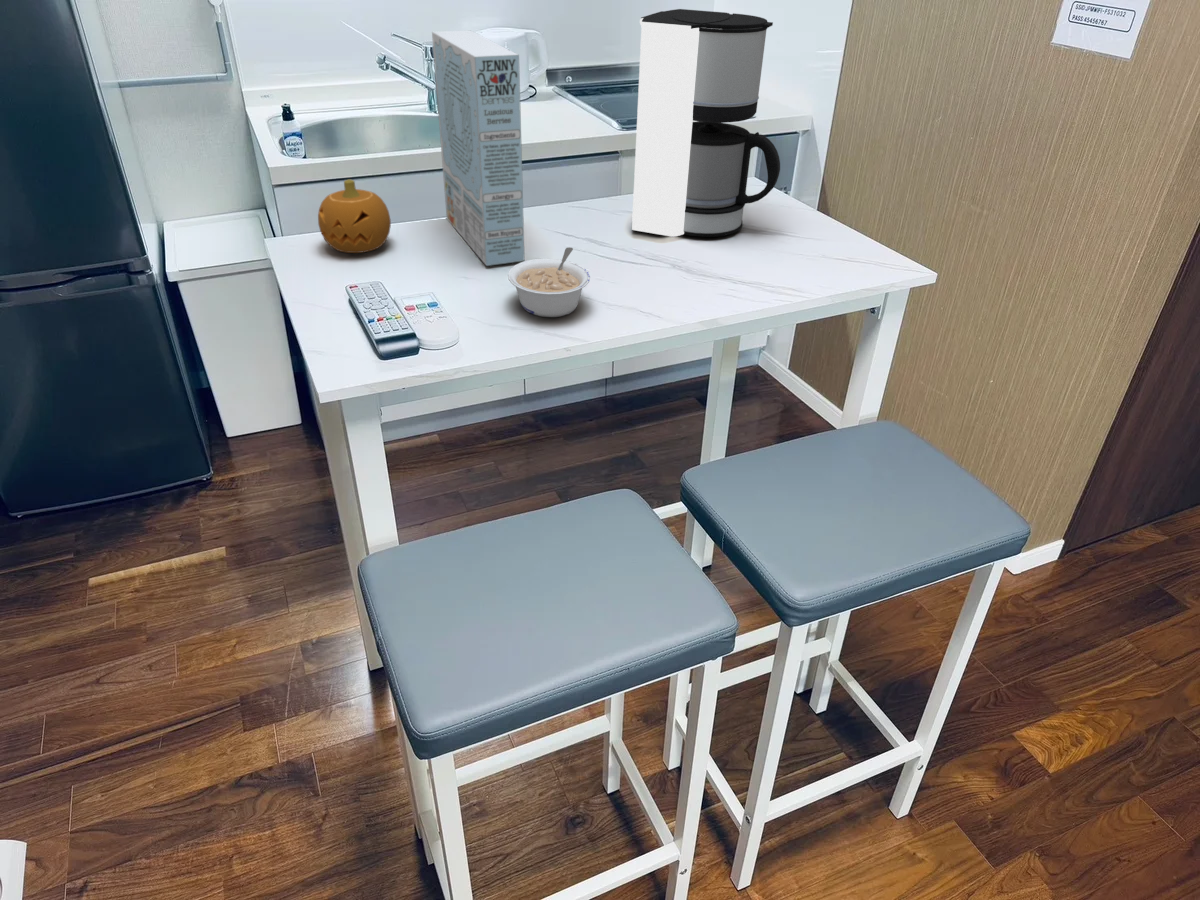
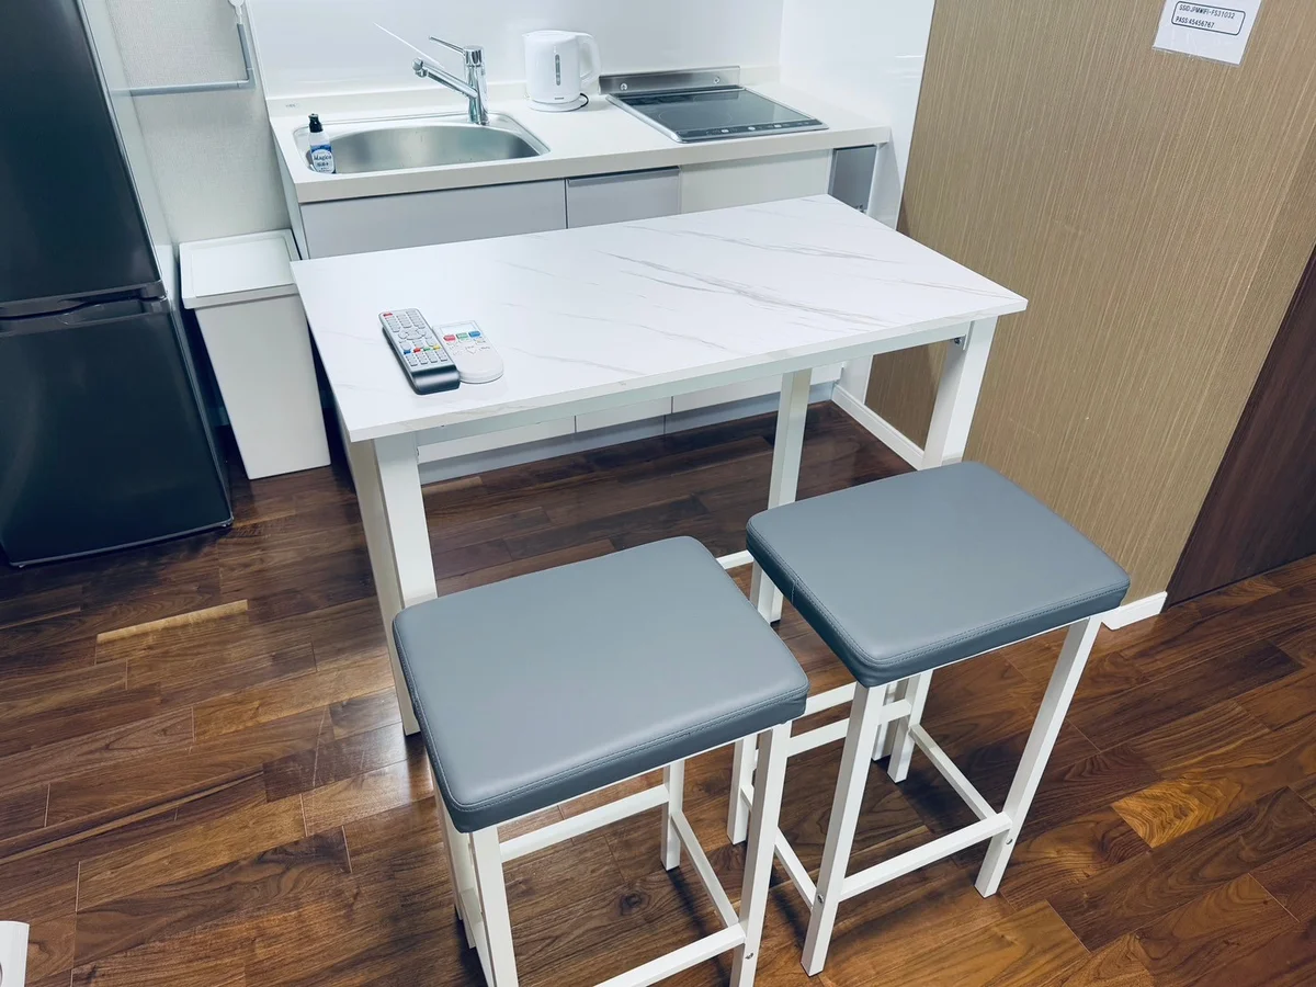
- legume [507,246,591,318]
- cereal box [431,30,526,267]
- coffee maker [631,8,781,238]
- fruit [317,178,392,254]
